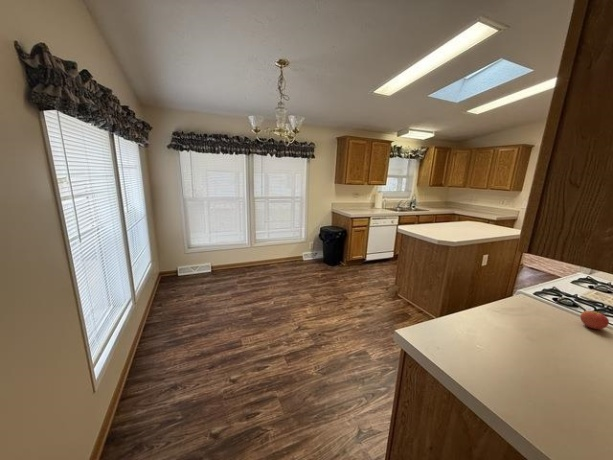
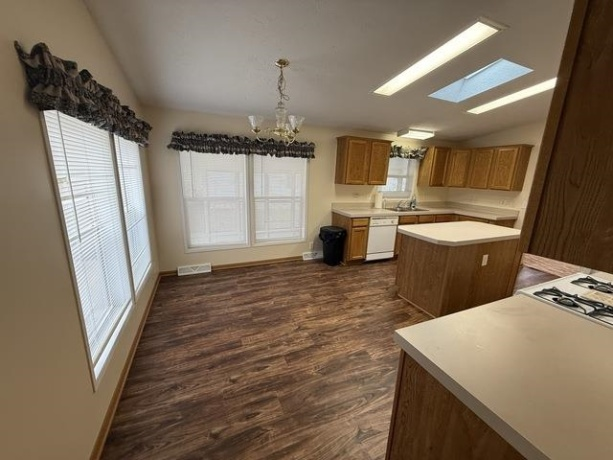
- apple [579,310,610,330]
